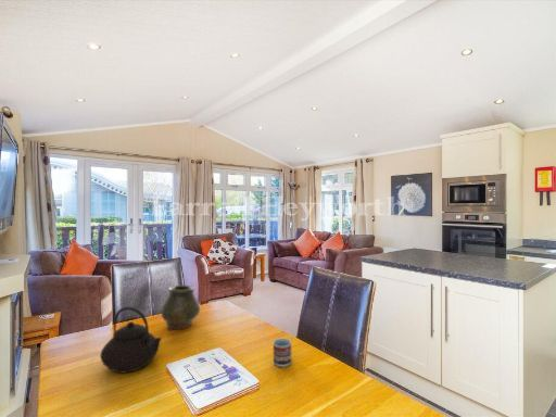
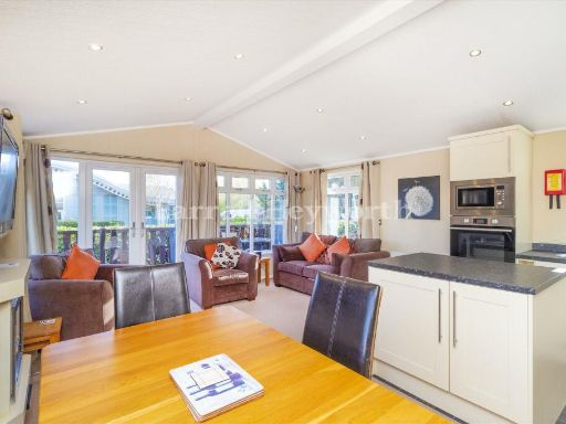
- cup [271,338,292,368]
- teapot [100,306,162,375]
- vase [160,283,201,331]
